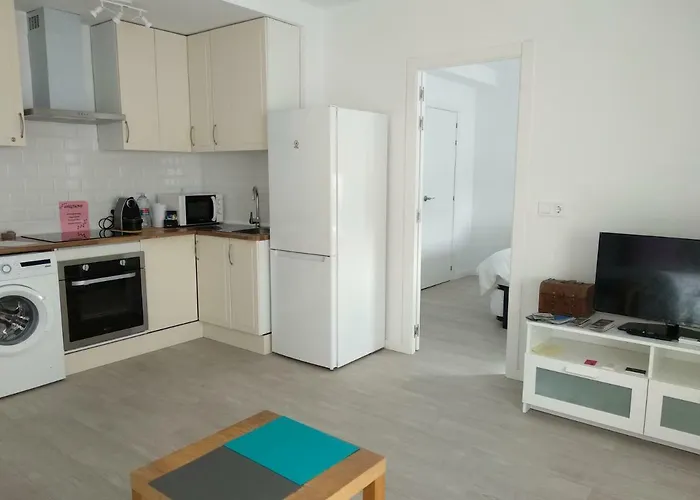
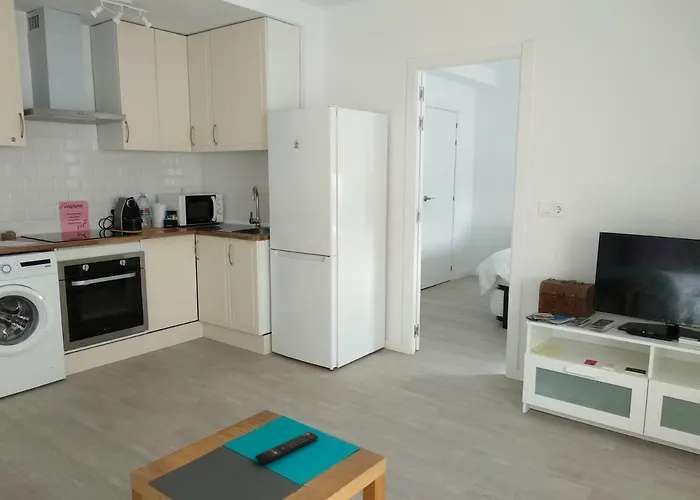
+ remote control [254,431,319,465]
